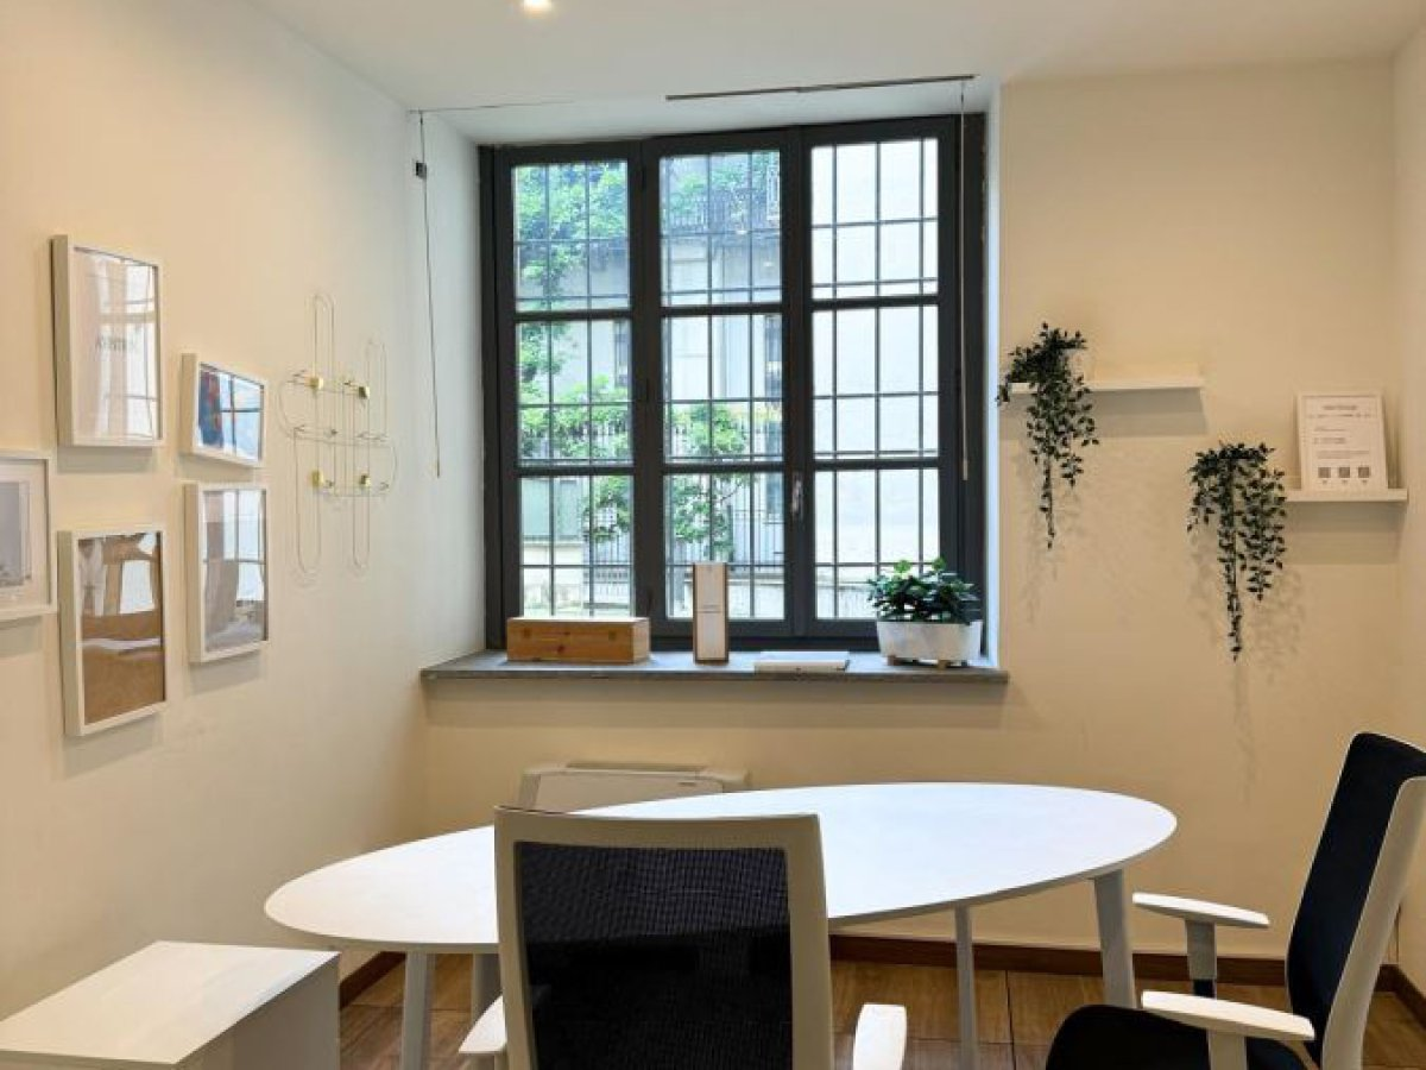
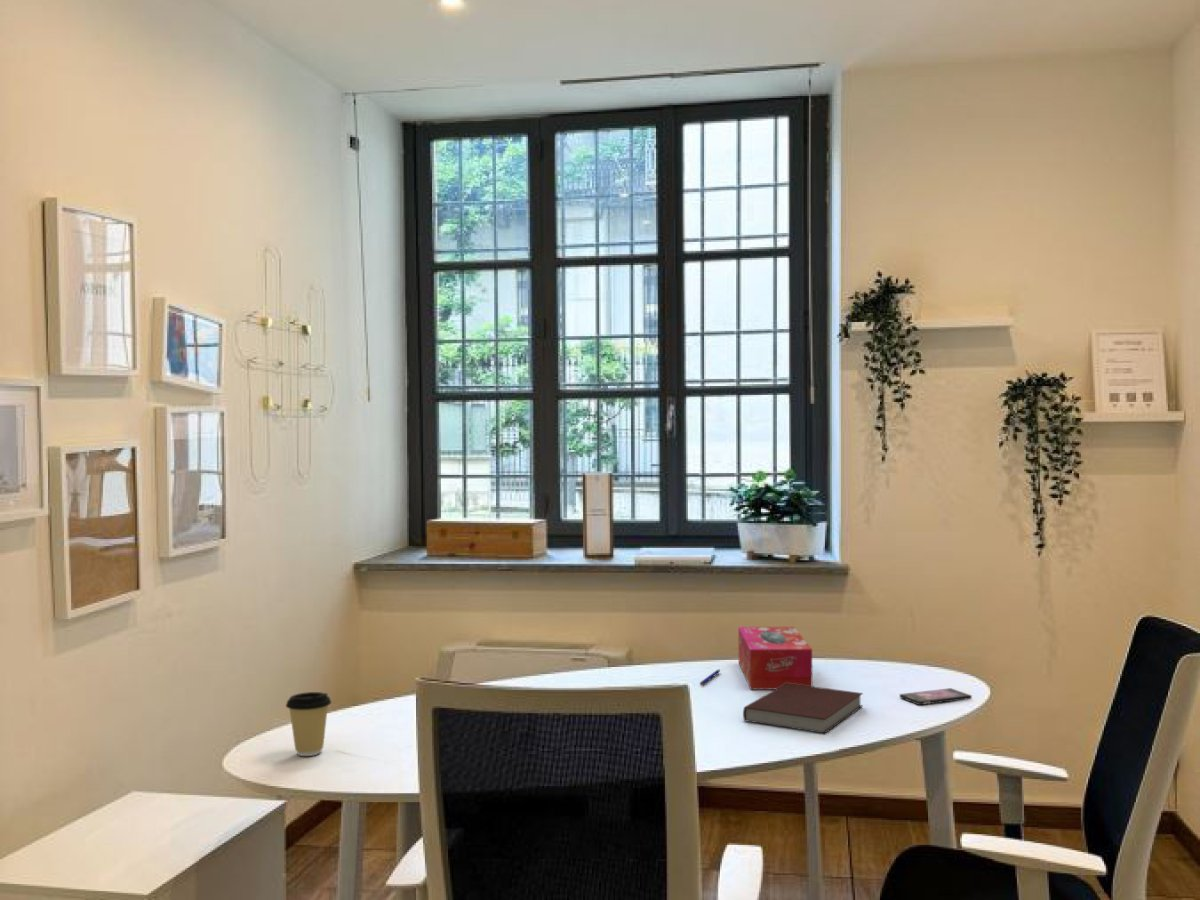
+ pen [699,668,721,686]
+ tissue box [737,626,813,691]
+ coffee cup [285,691,332,757]
+ smartphone [899,687,973,706]
+ notebook [742,683,864,734]
